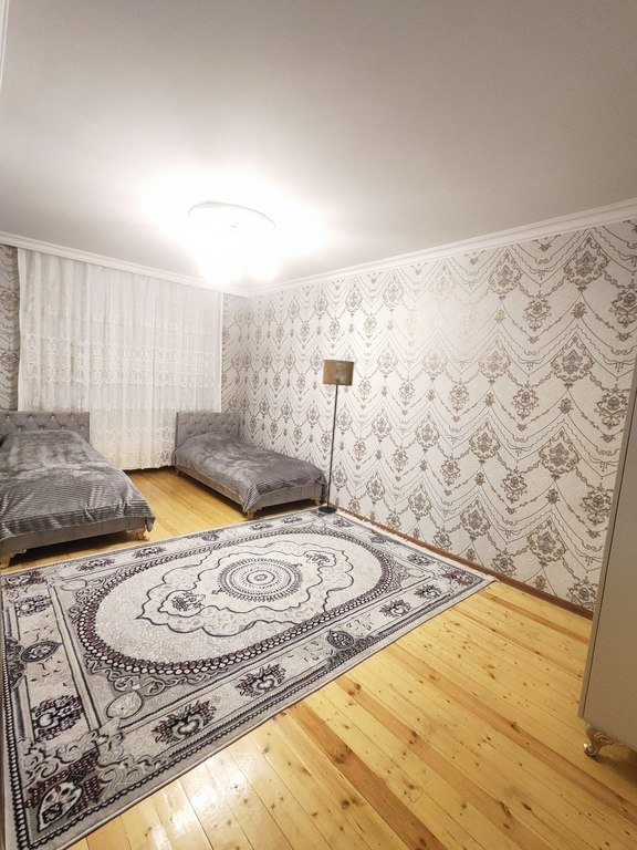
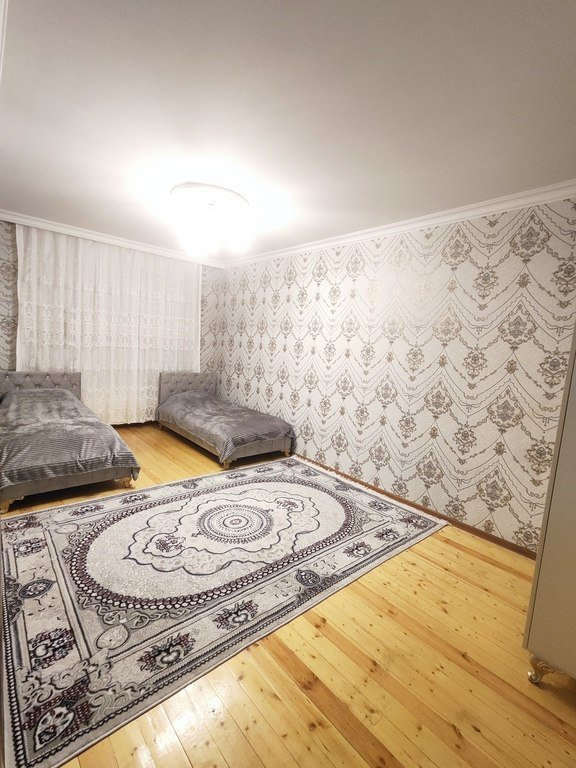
- floor lamp [317,359,355,514]
